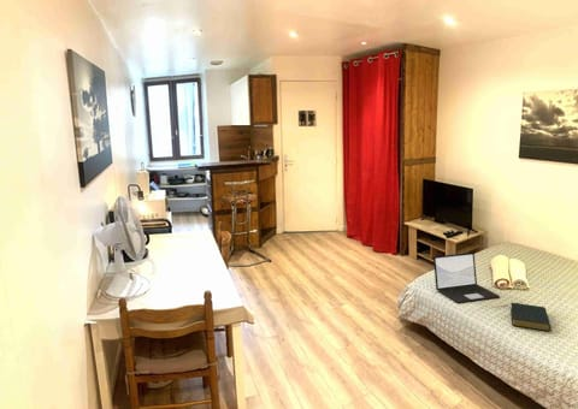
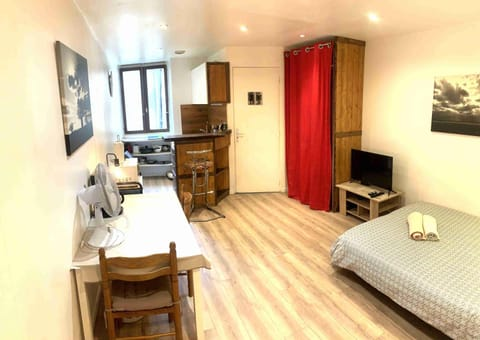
- laptop [432,251,501,303]
- hardback book [509,302,552,332]
